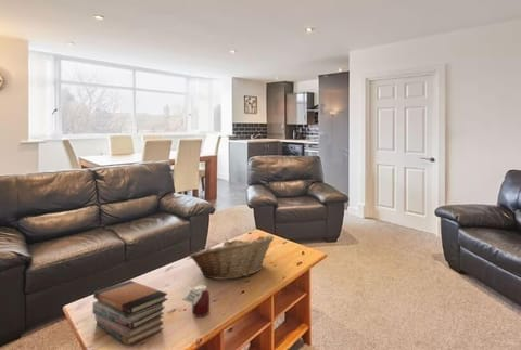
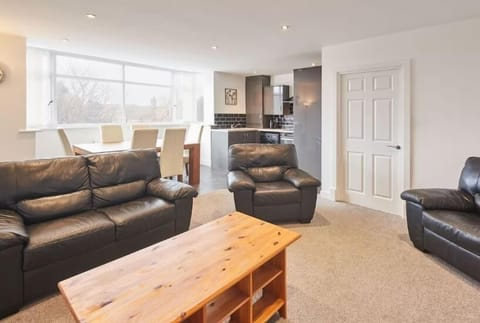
- jar [181,284,211,317]
- book stack [91,280,169,347]
- fruit basket [189,235,276,281]
